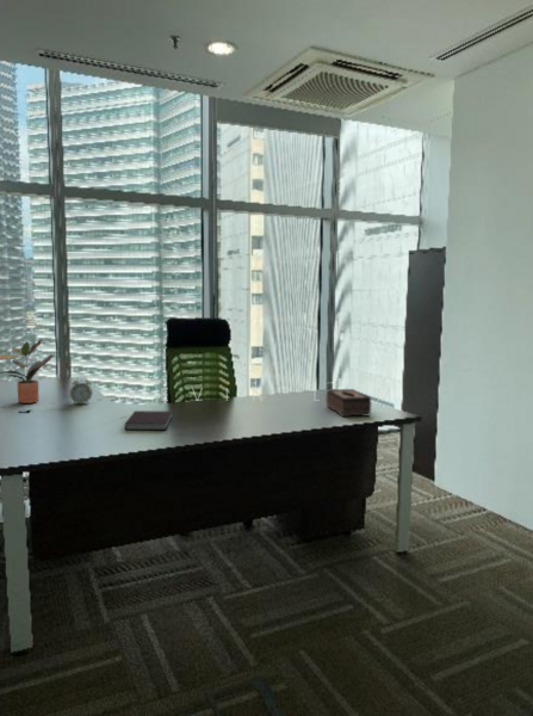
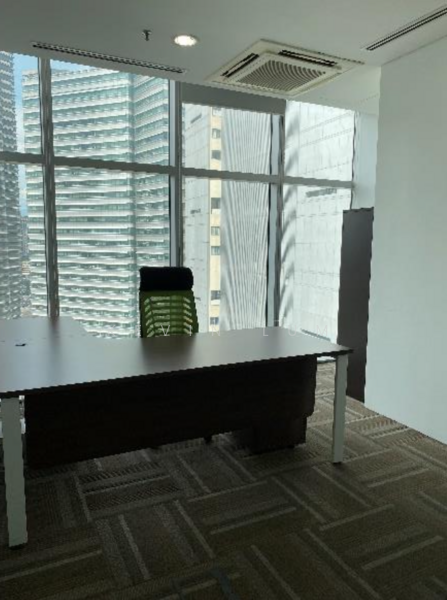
- notebook [124,409,173,431]
- tissue box [326,388,372,418]
- potted plant [0,338,56,405]
- alarm clock [68,375,94,406]
